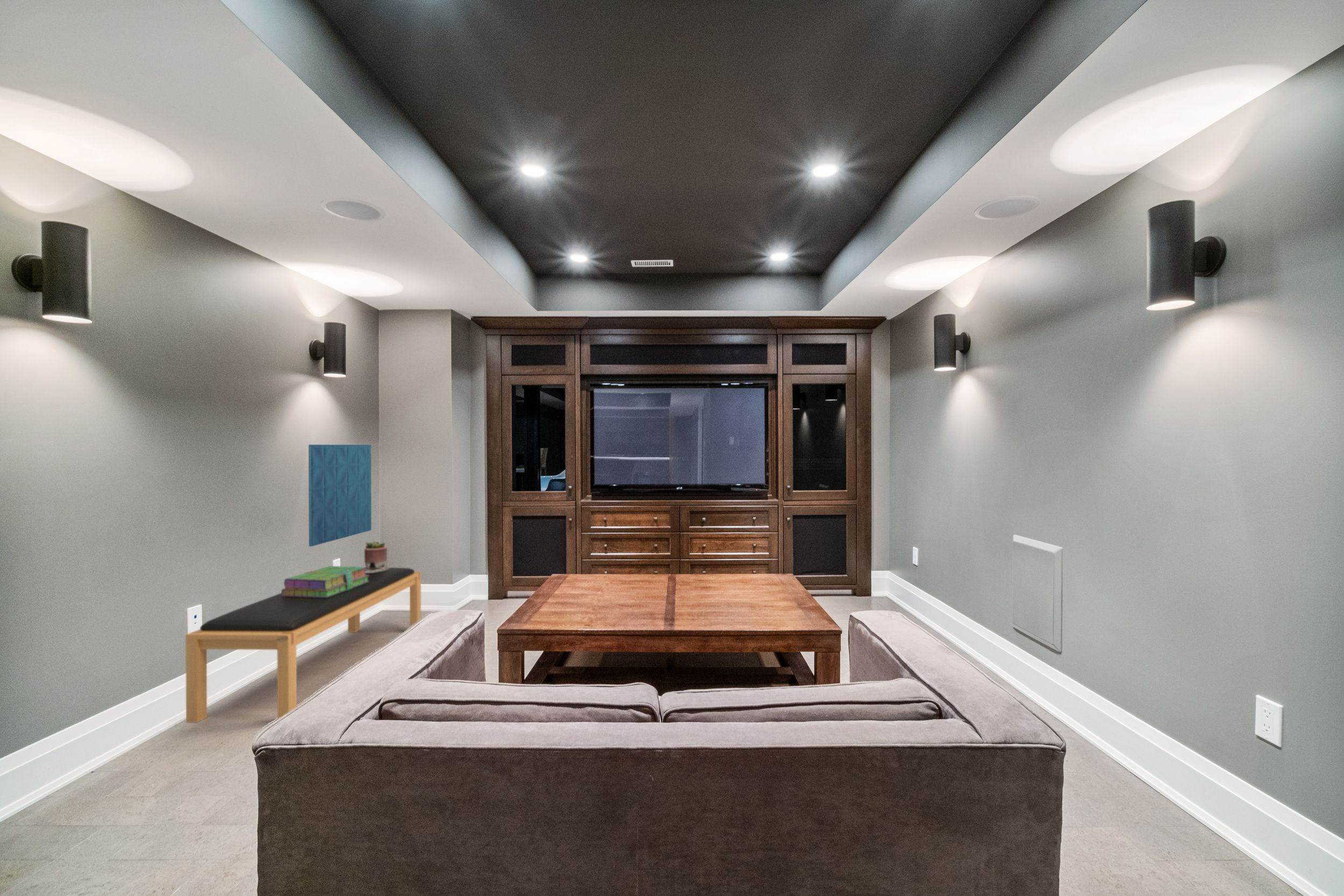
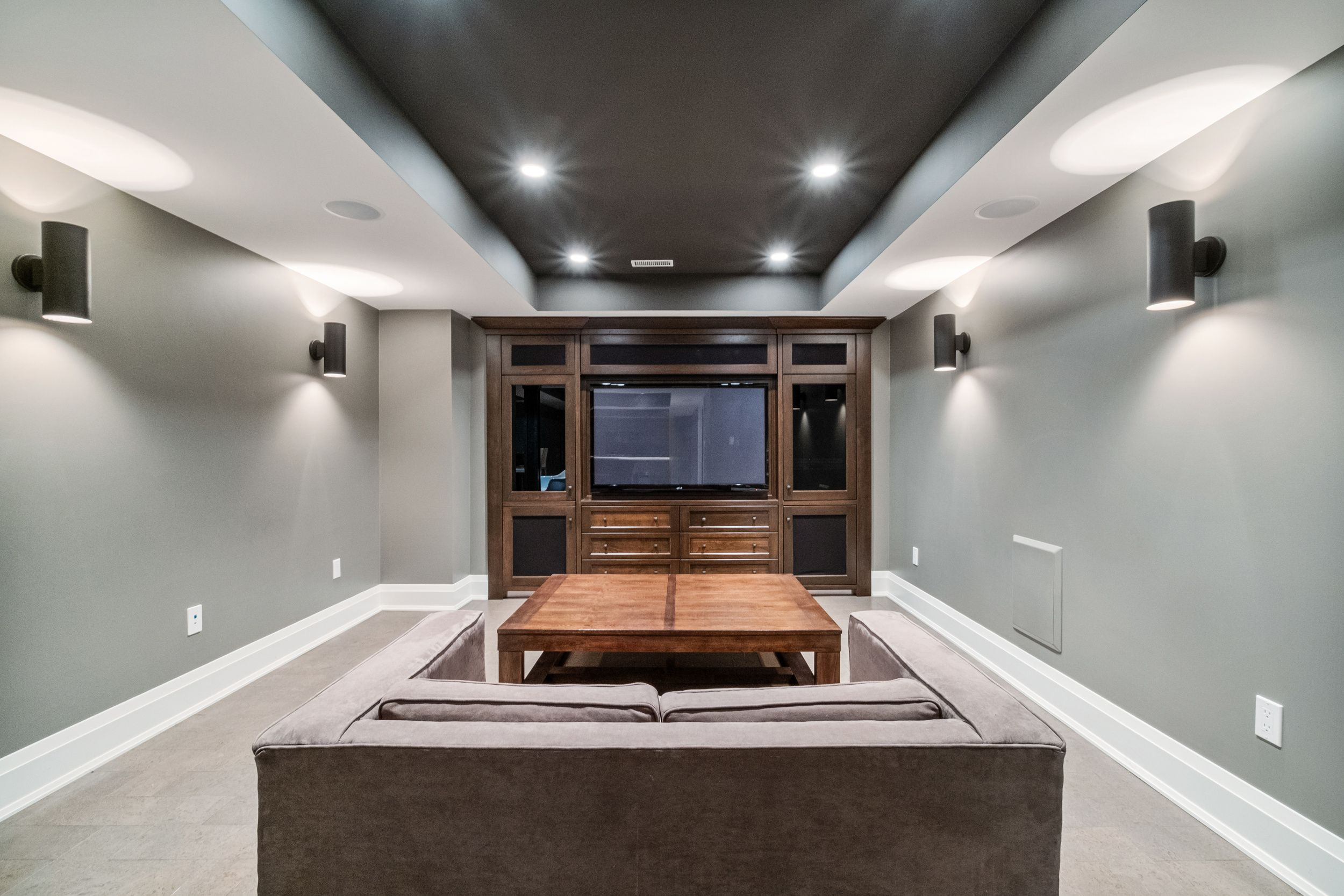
- bench [185,567,421,723]
- stack of books [281,565,369,597]
- succulent planter [364,540,389,572]
- acoustic panel [308,444,372,547]
